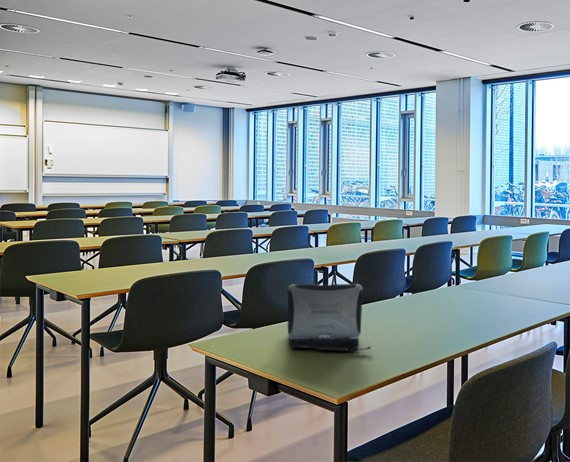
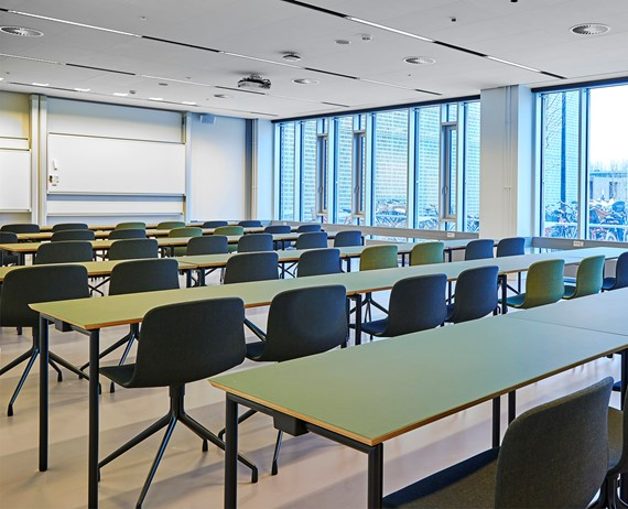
- laptop [287,283,372,352]
